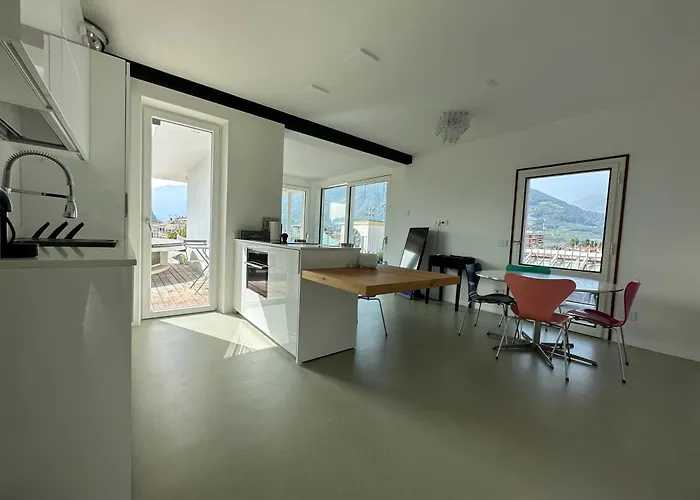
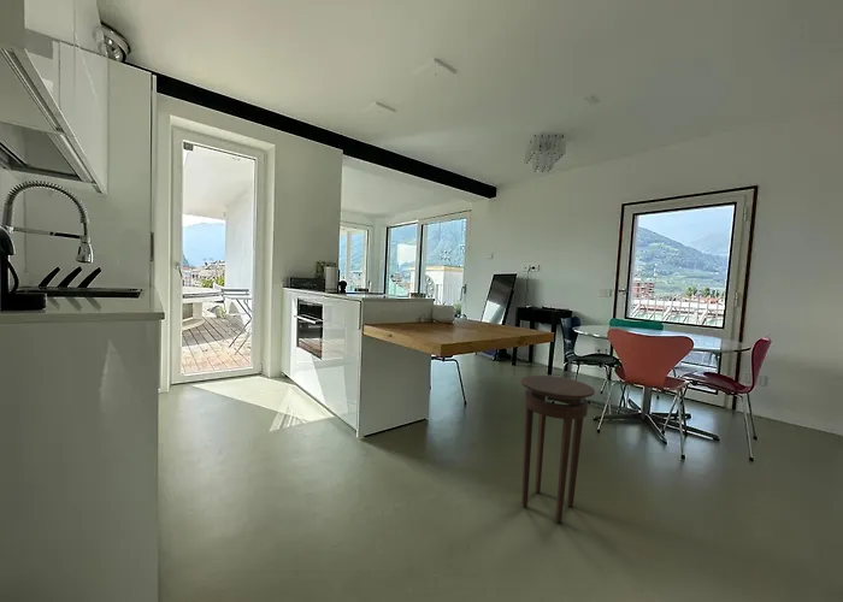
+ stool [519,374,596,524]
